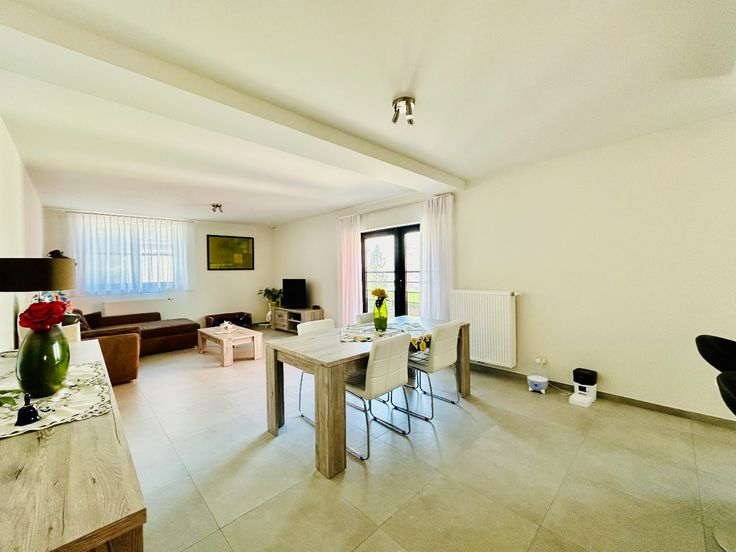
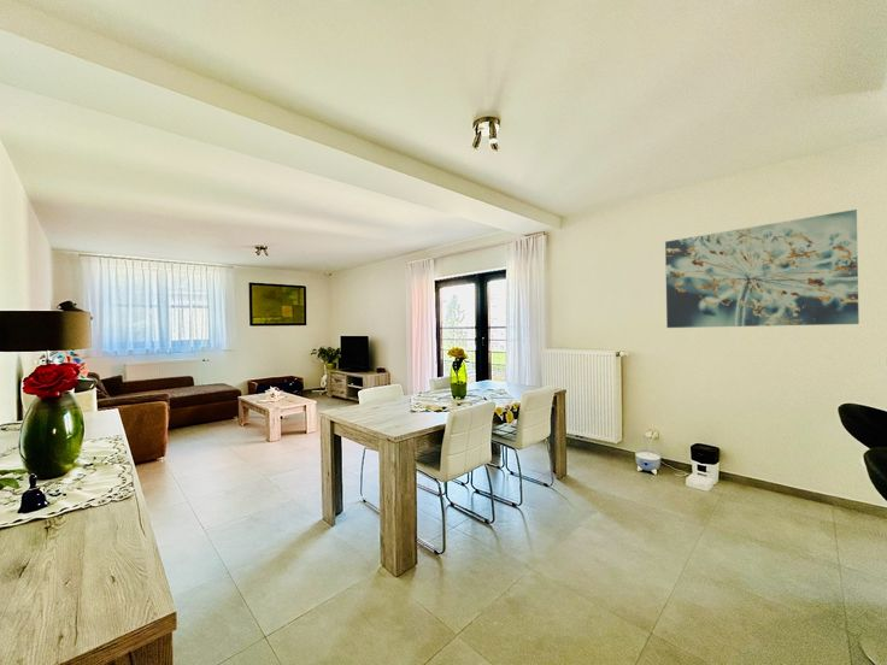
+ wall art [664,208,860,329]
